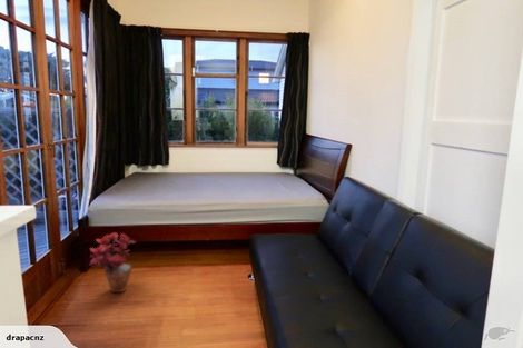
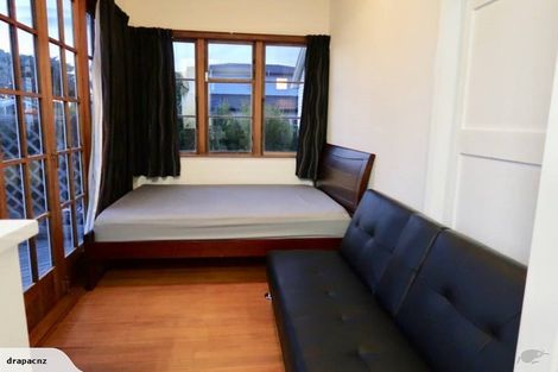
- potted plant [89,231,137,294]
